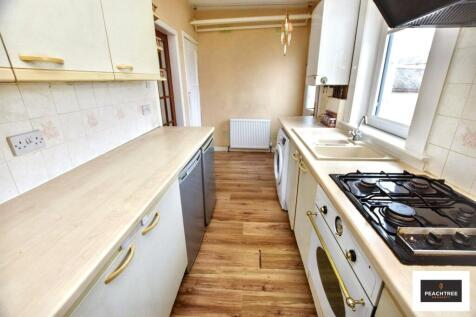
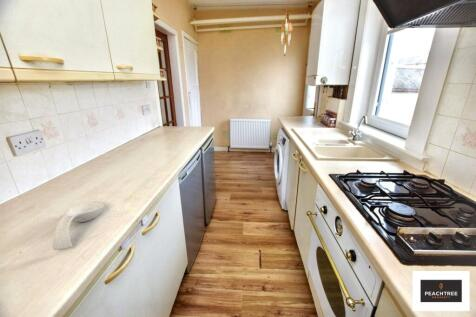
+ spoon rest [52,200,106,251]
